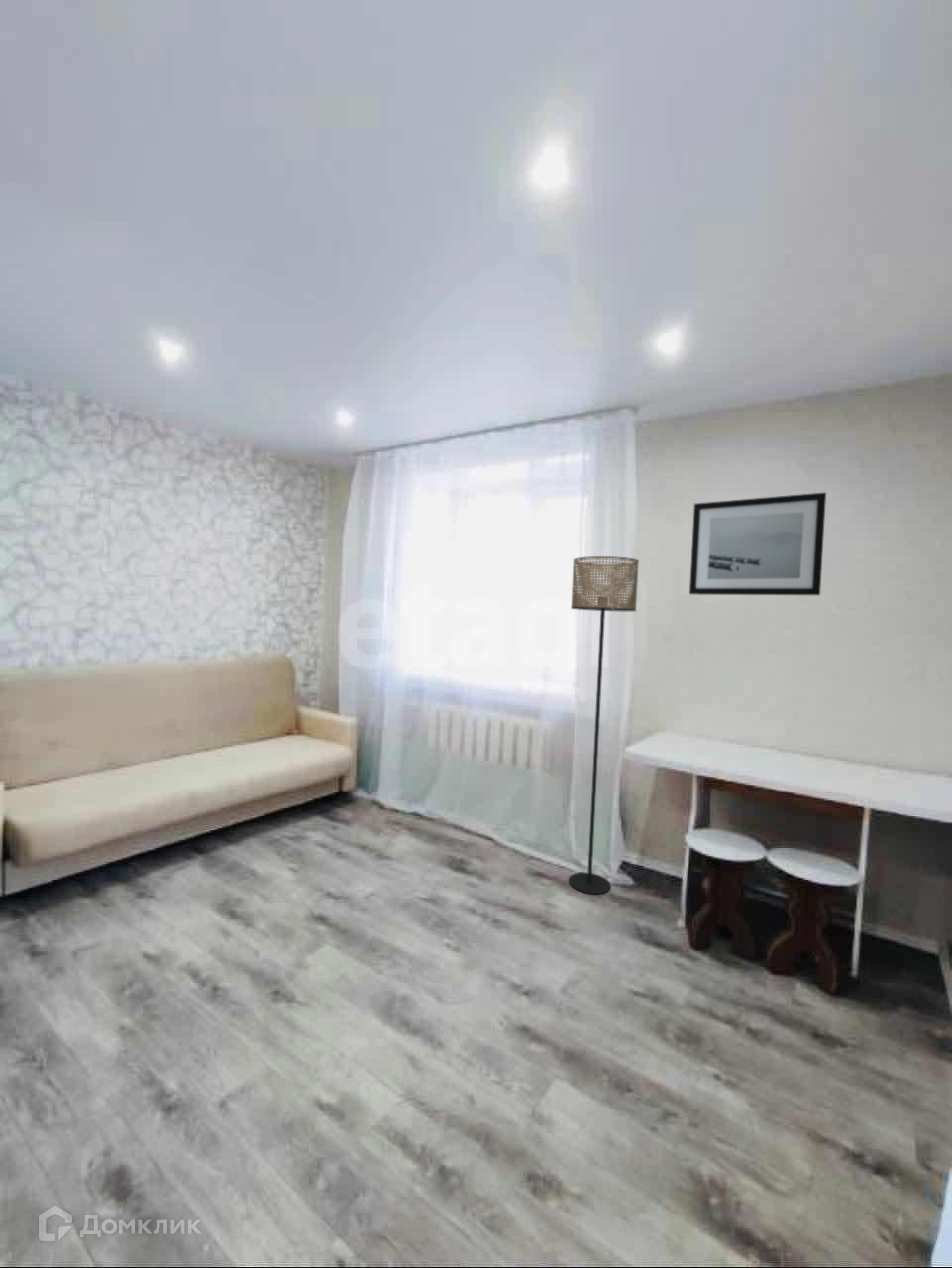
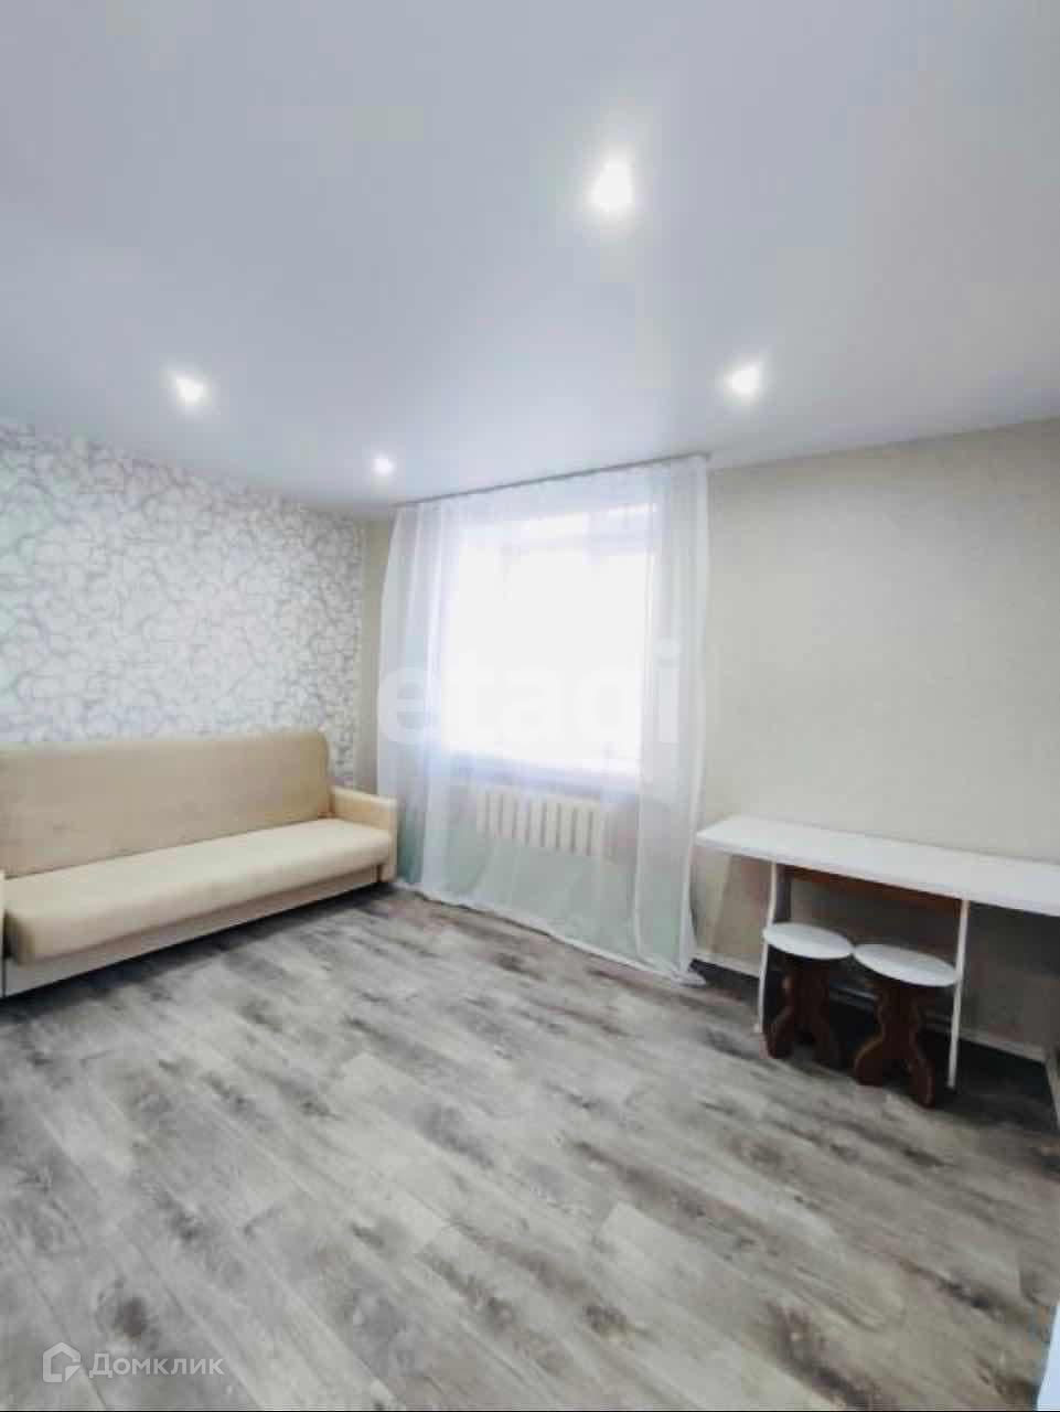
- wall art [688,491,827,596]
- floor lamp [568,555,640,895]
